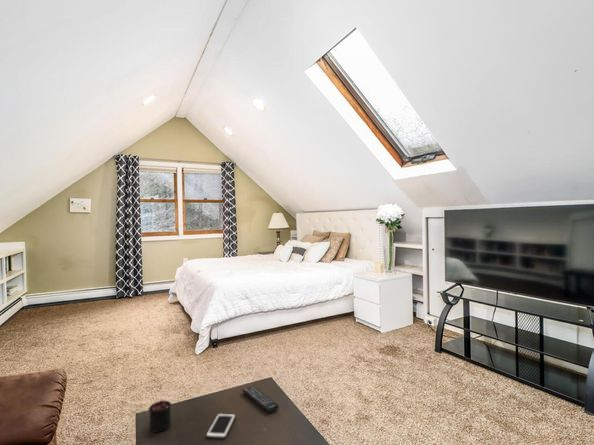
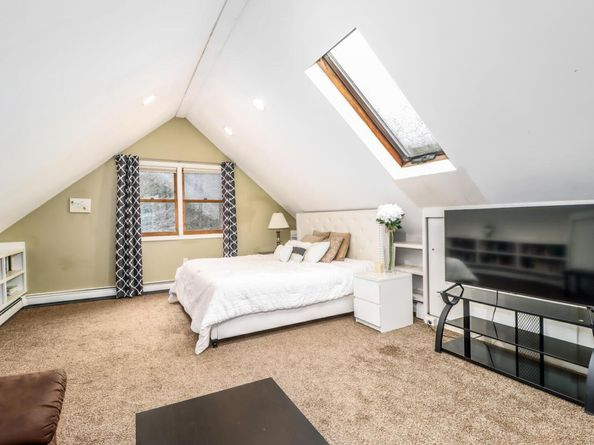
- remote control [241,385,280,414]
- candle [148,399,172,433]
- cell phone [205,412,236,440]
